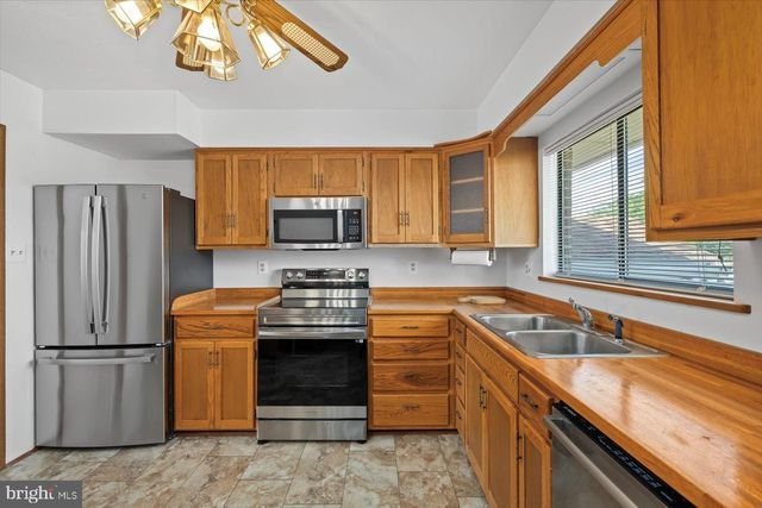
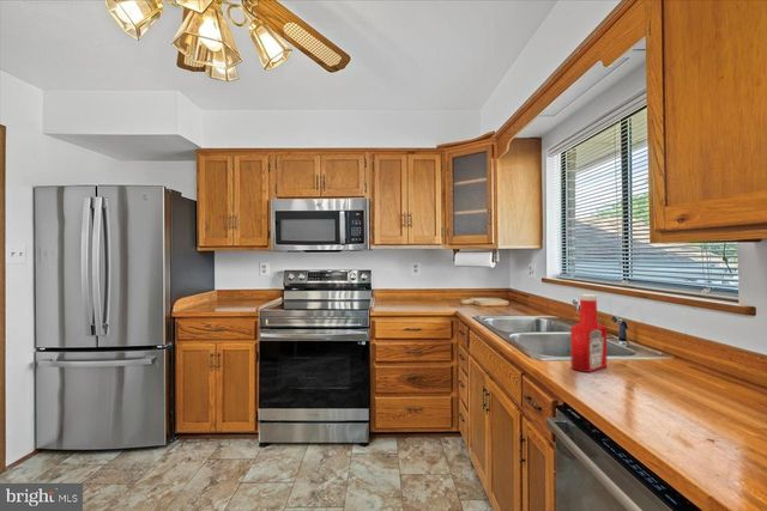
+ soap bottle [569,293,608,373]
